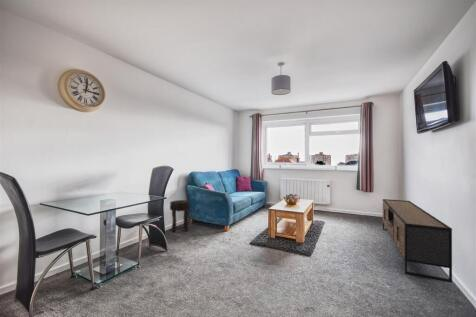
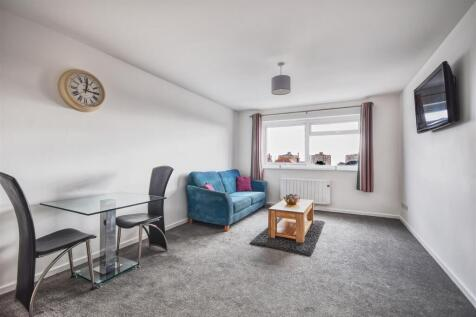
- side table [169,199,191,233]
- media console [382,198,453,284]
